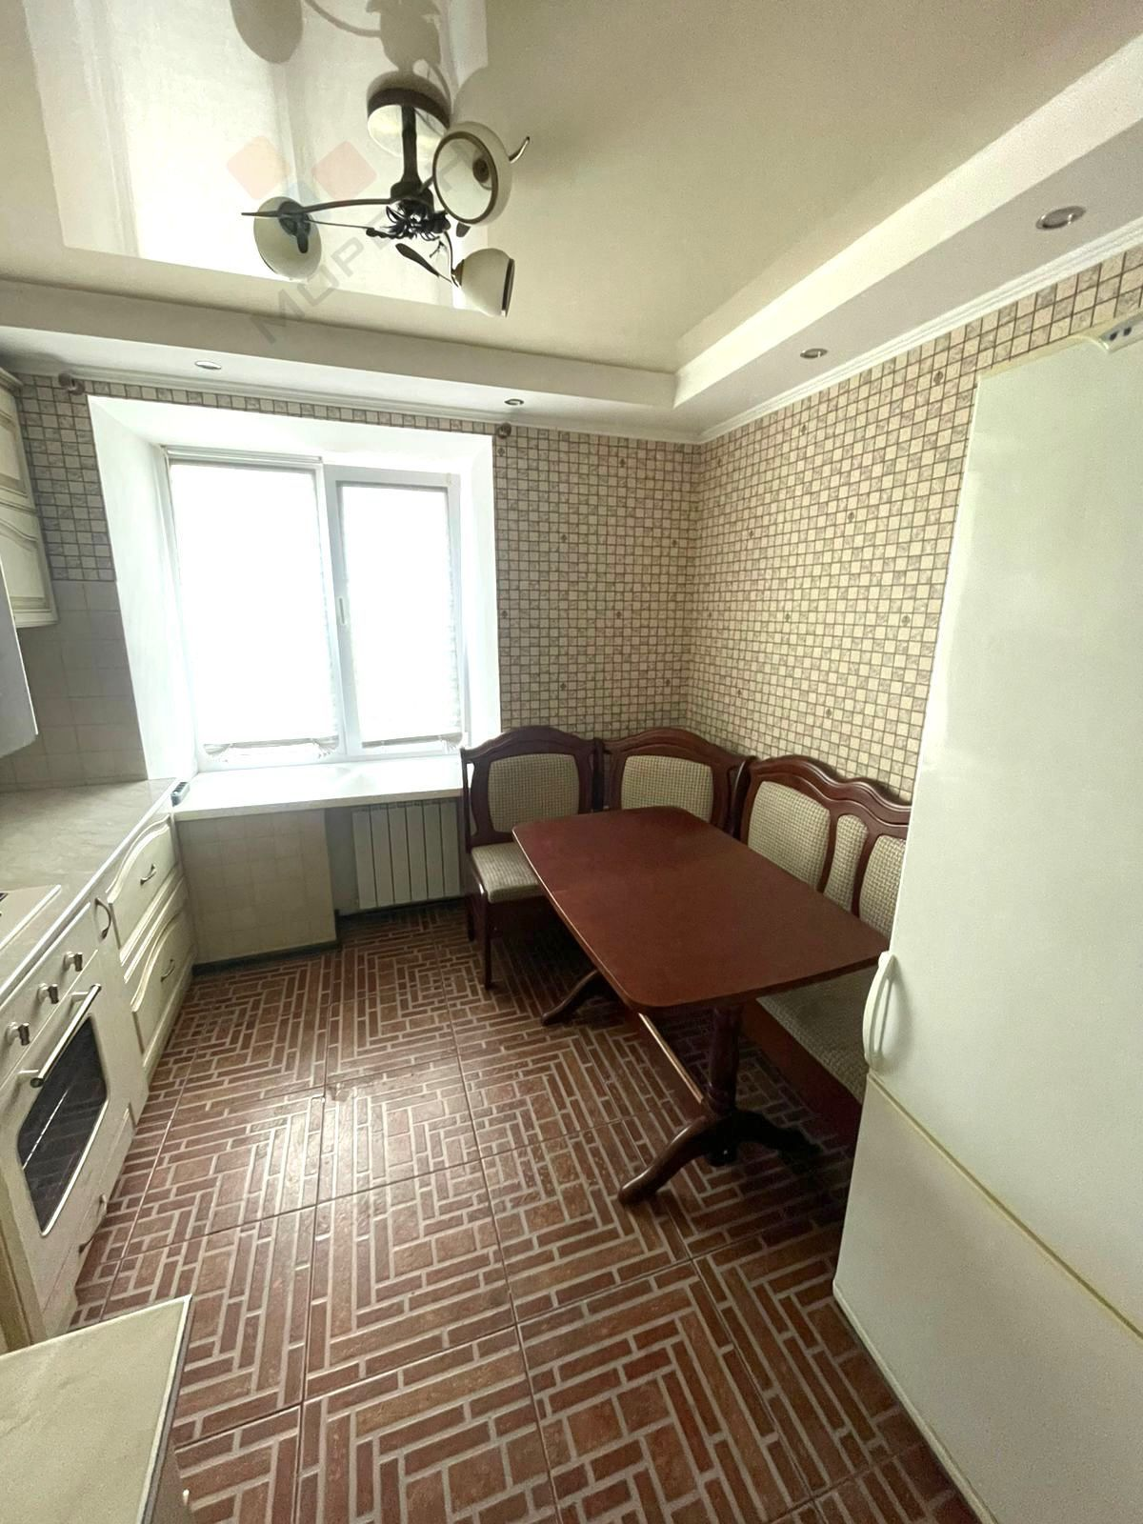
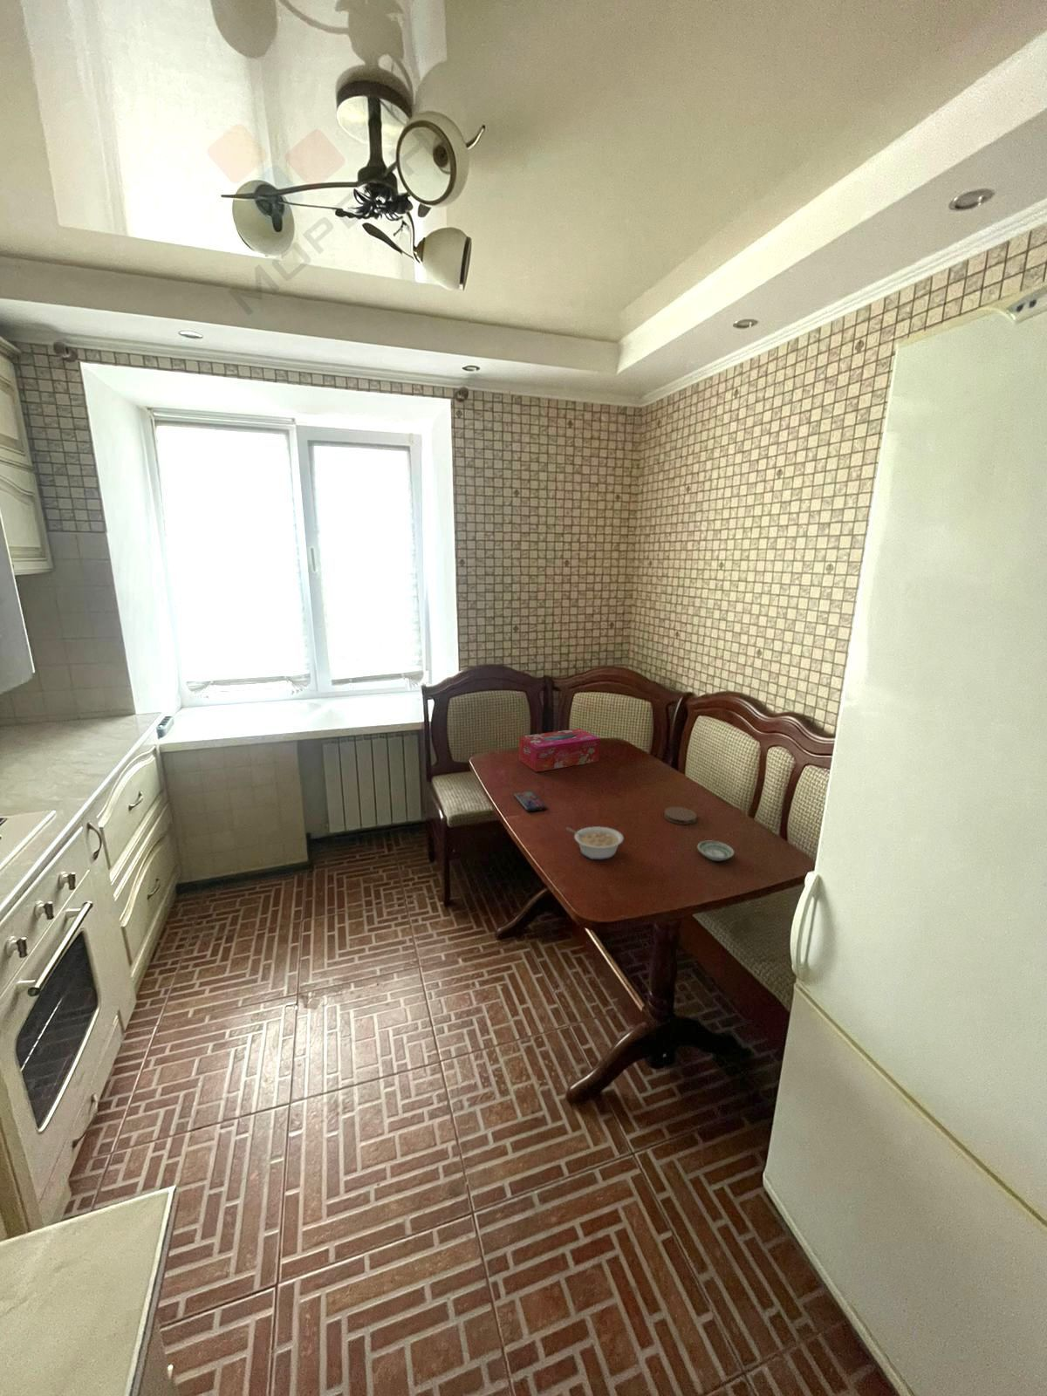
+ legume [565,826,624,861]
+ tissue box [518,728,600,773]
+ coaster [663,806,697,826]
+ smartphone [513,790,548,812]
+ saucer [696,840,735,862]
